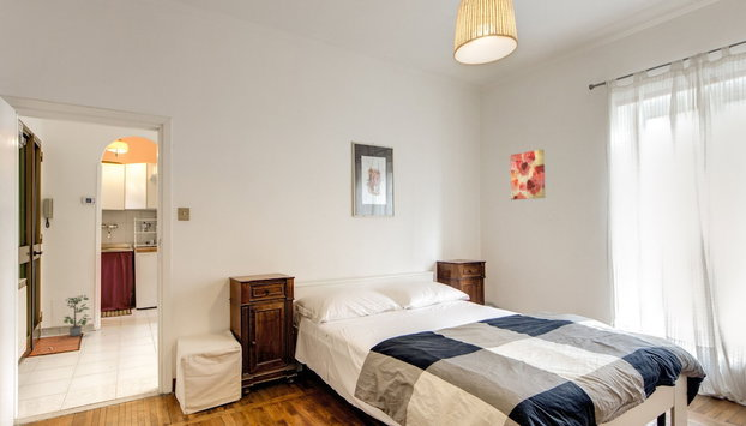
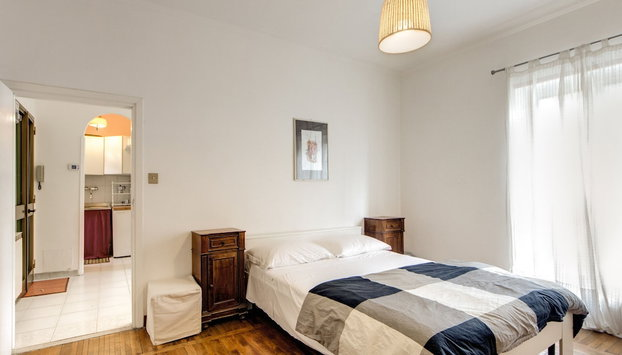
- wall art [509,148,546,200]
- potted plant [62,294,92,337]
